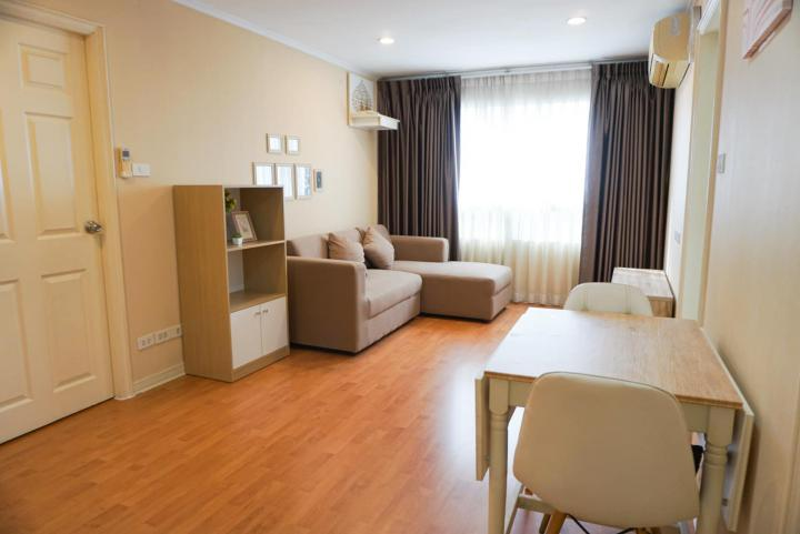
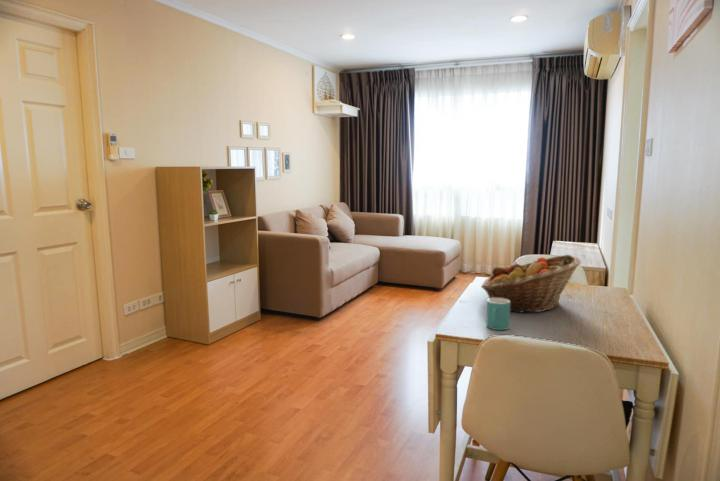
+ mug [485,298,511,331]
+ fruit basket [480,254,582,314]
